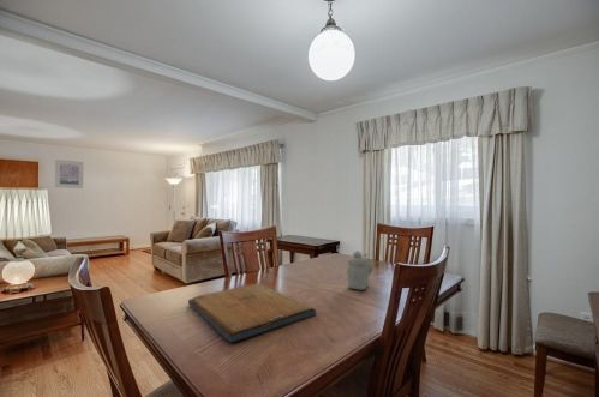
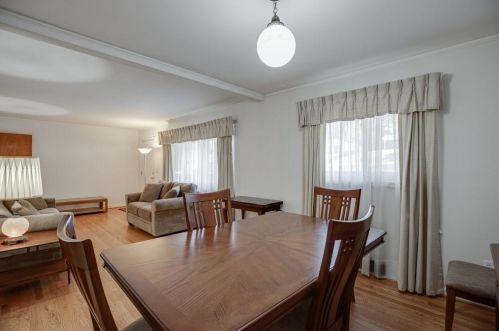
- teapot [346,249,373,291]
- religious icon [187,283,317,343]
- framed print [54,158,84,190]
